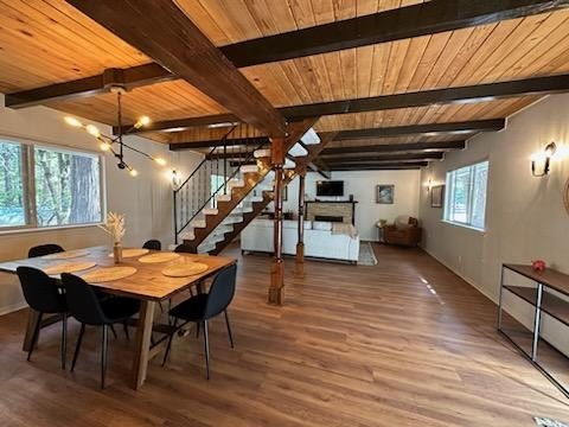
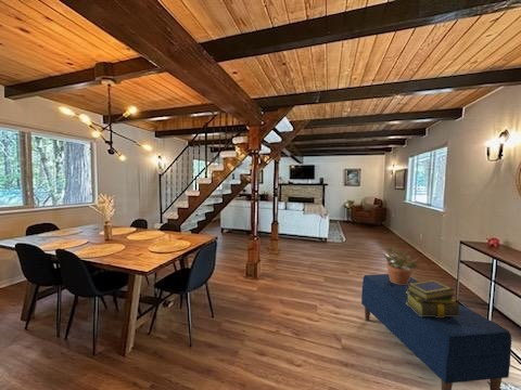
+ potted plant [383,246,420,285]
+ bench [360,273,512,390]
+ stack of books [406,278,459,317]
